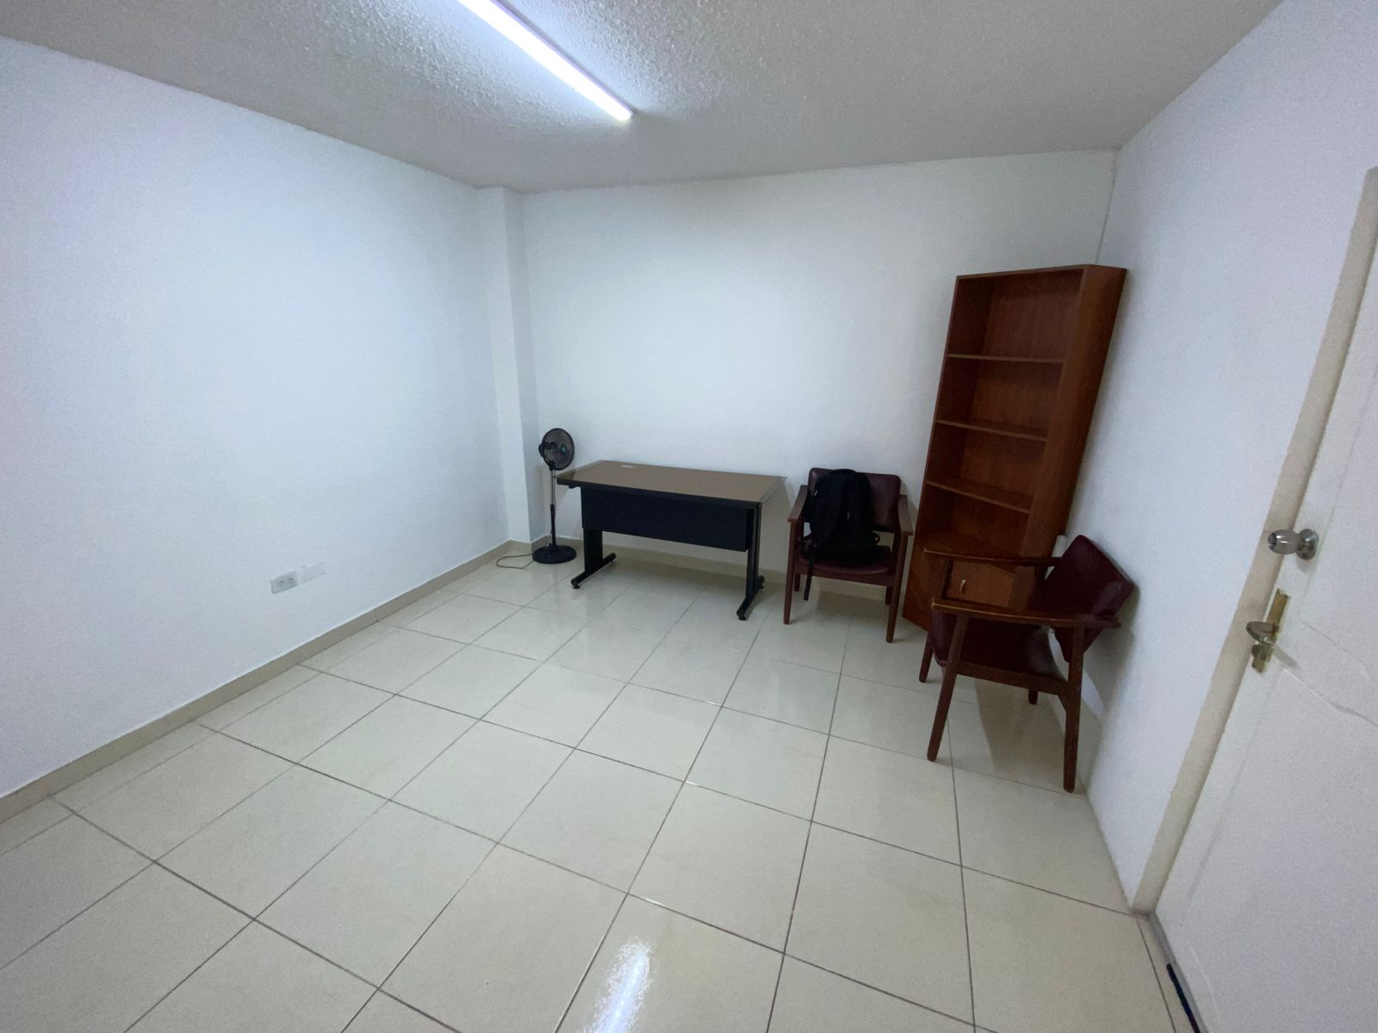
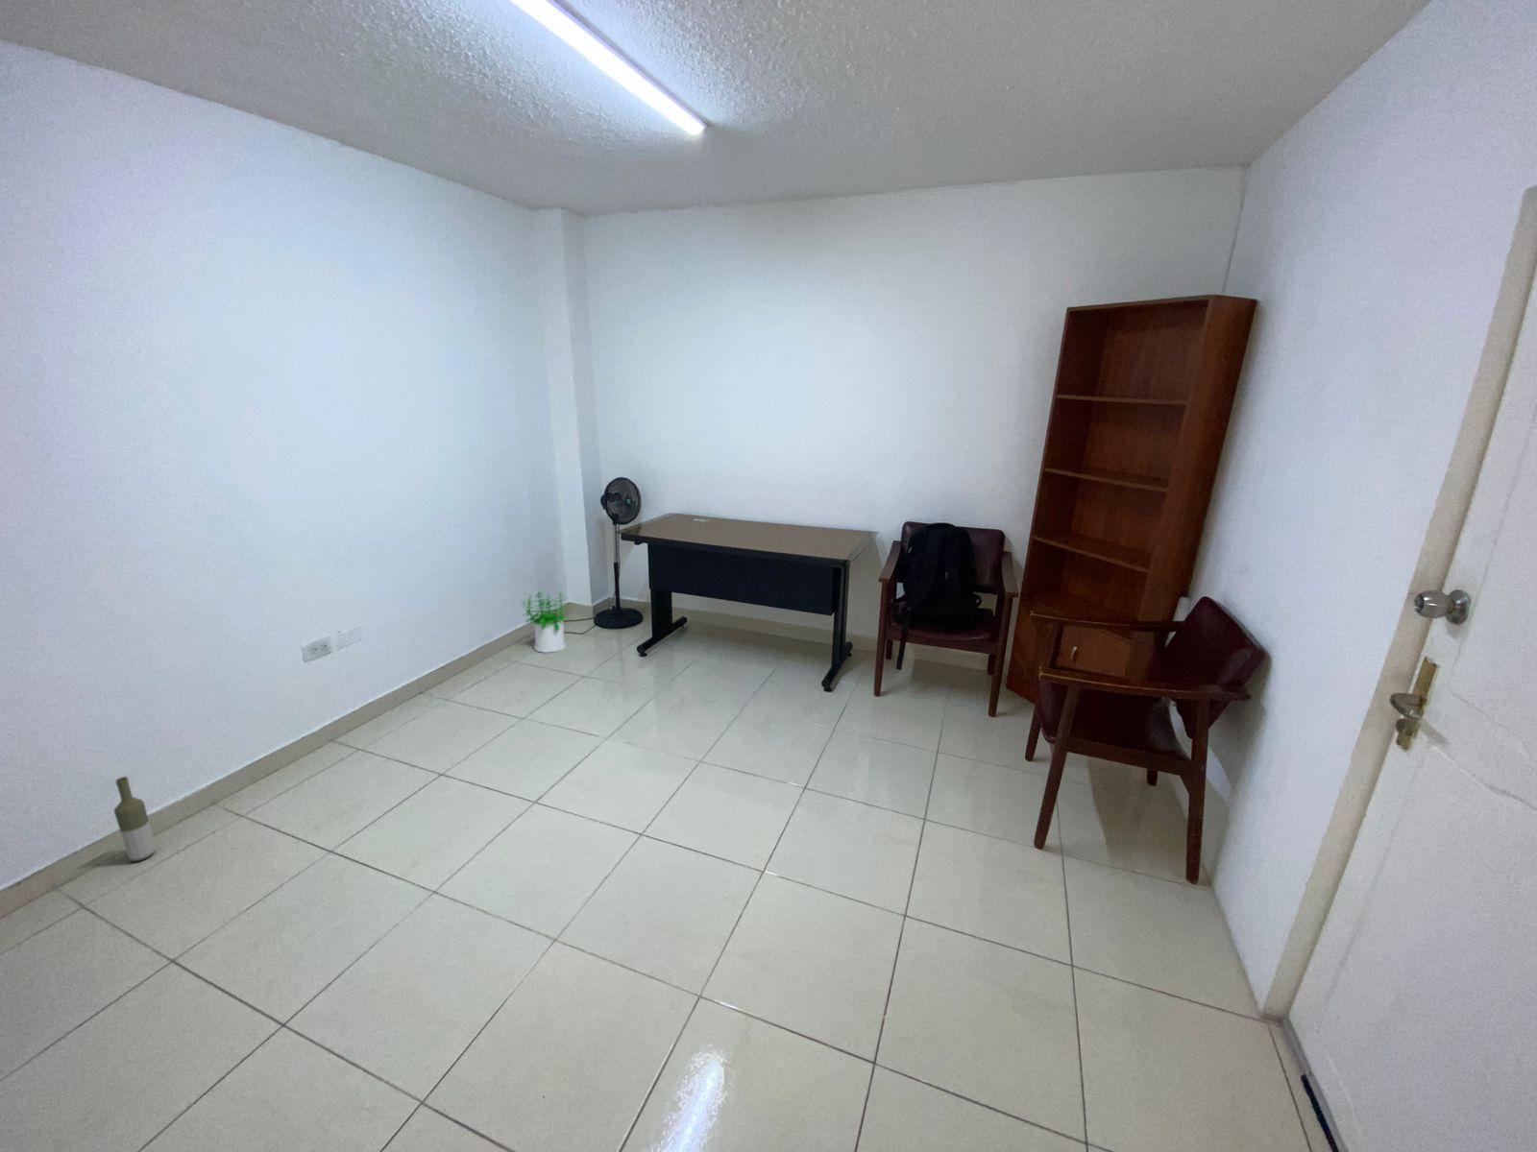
+ bottle [114,776,156,863]
+ potted plant [520,589,570,653]
